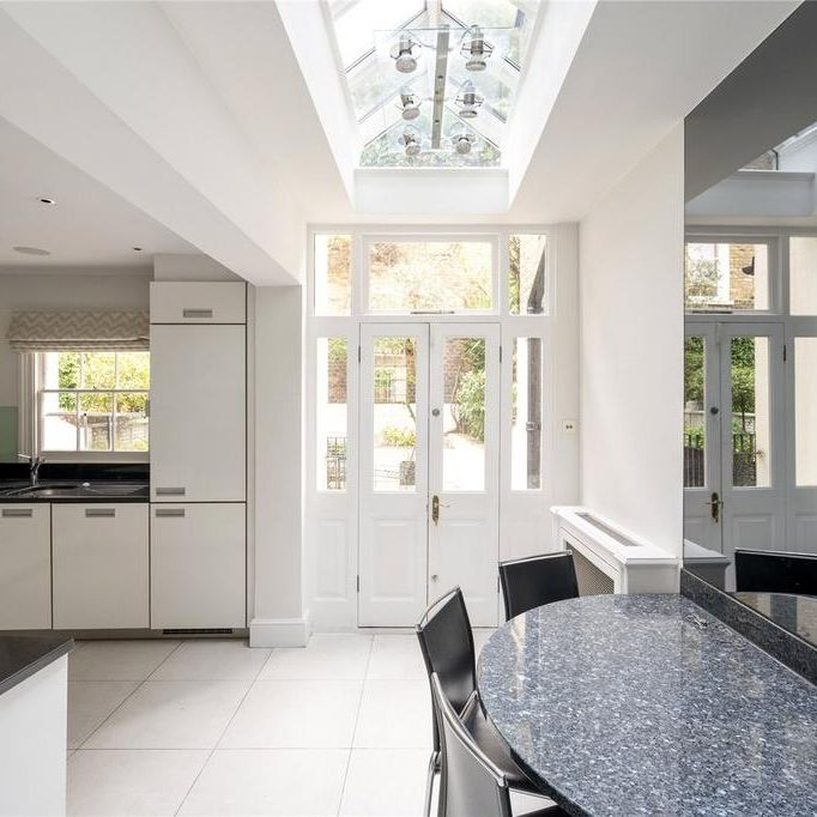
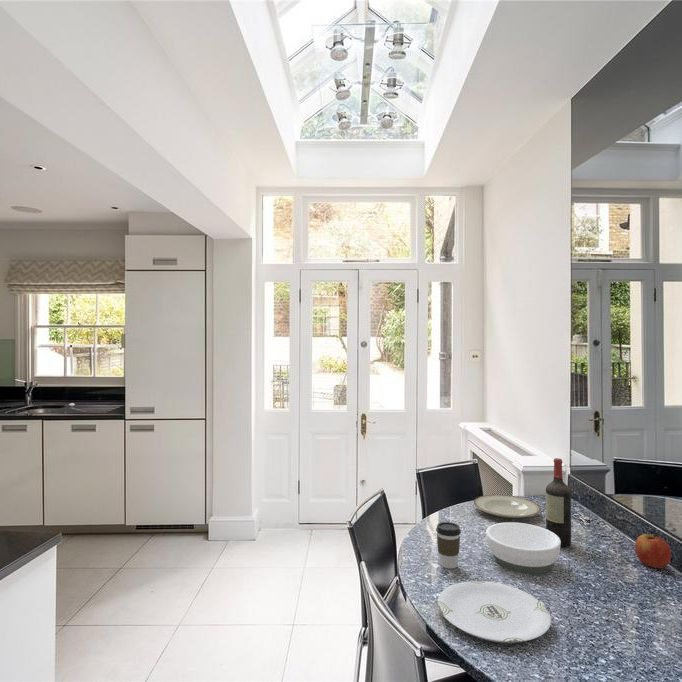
+ apple [634,533,672,569]
+ plate [437,580,552,644]
+ bowl [485,521,561,575]
+ plate [472,494,542,519]
+ wine bottle [545,457,572,549]
+ coffee cup [435,521,462,570]
